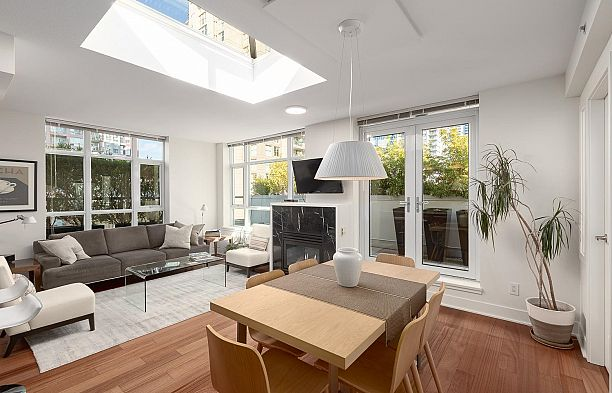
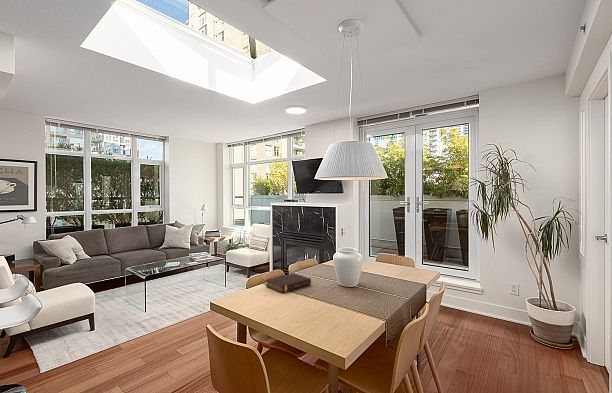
+ book [265,272,312,294]
